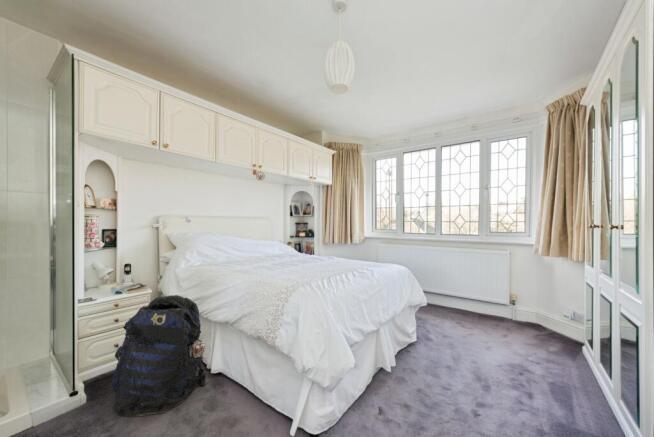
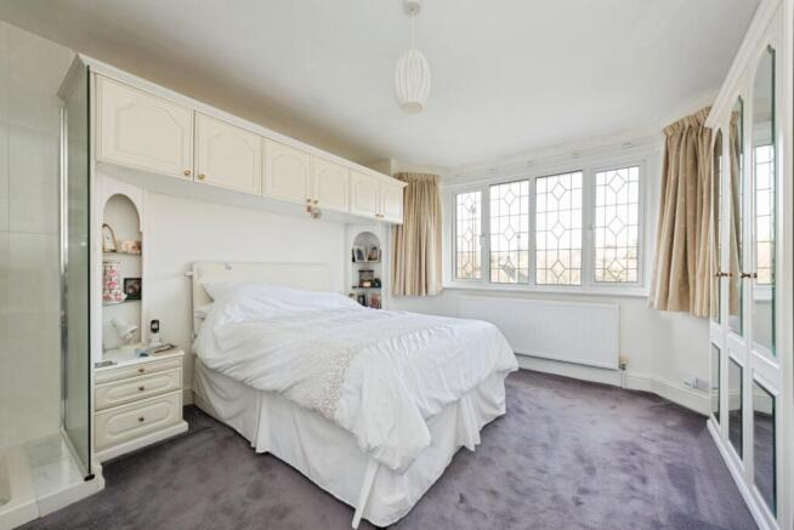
- backpack [109,294,210,418]
